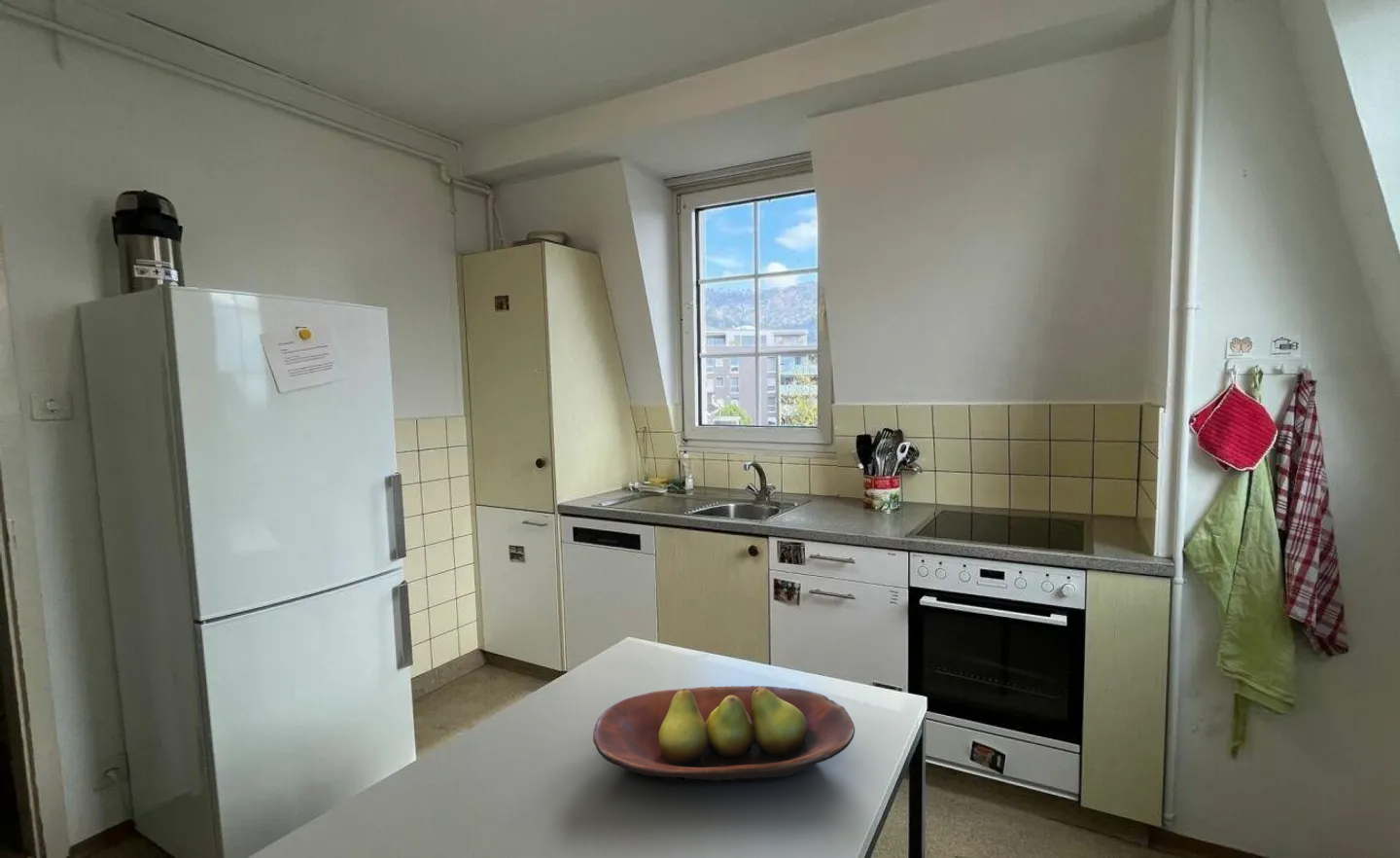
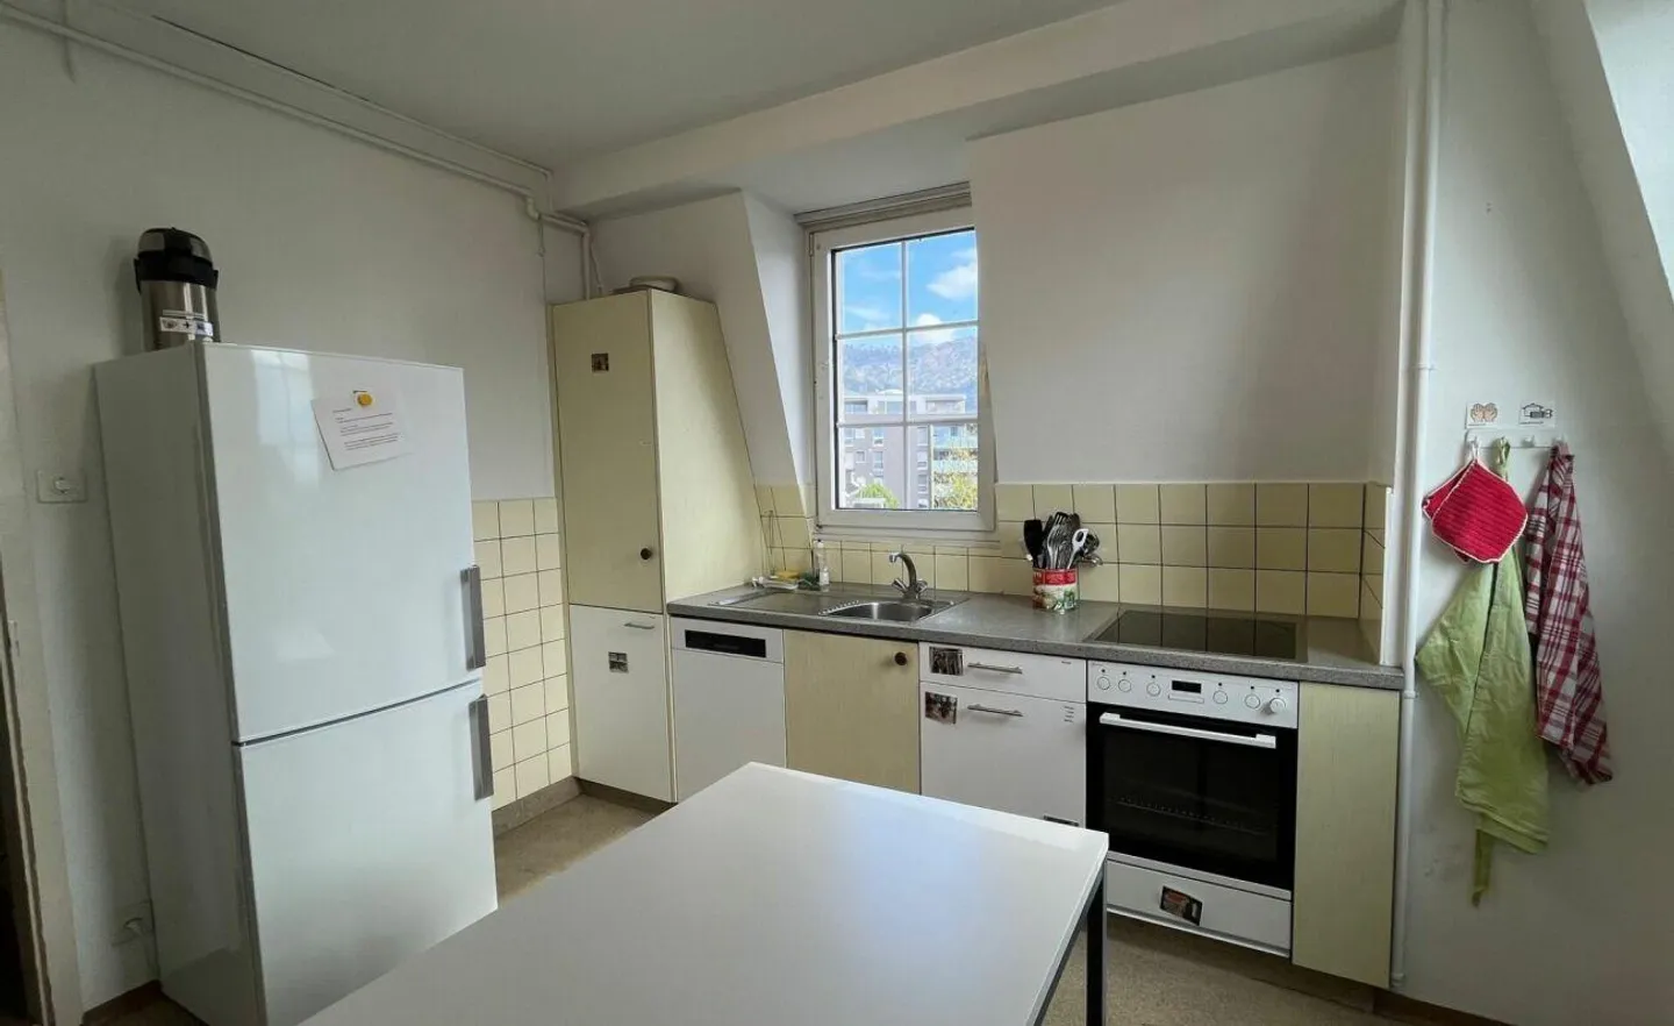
- fruit bowl [592,685,856,784]
